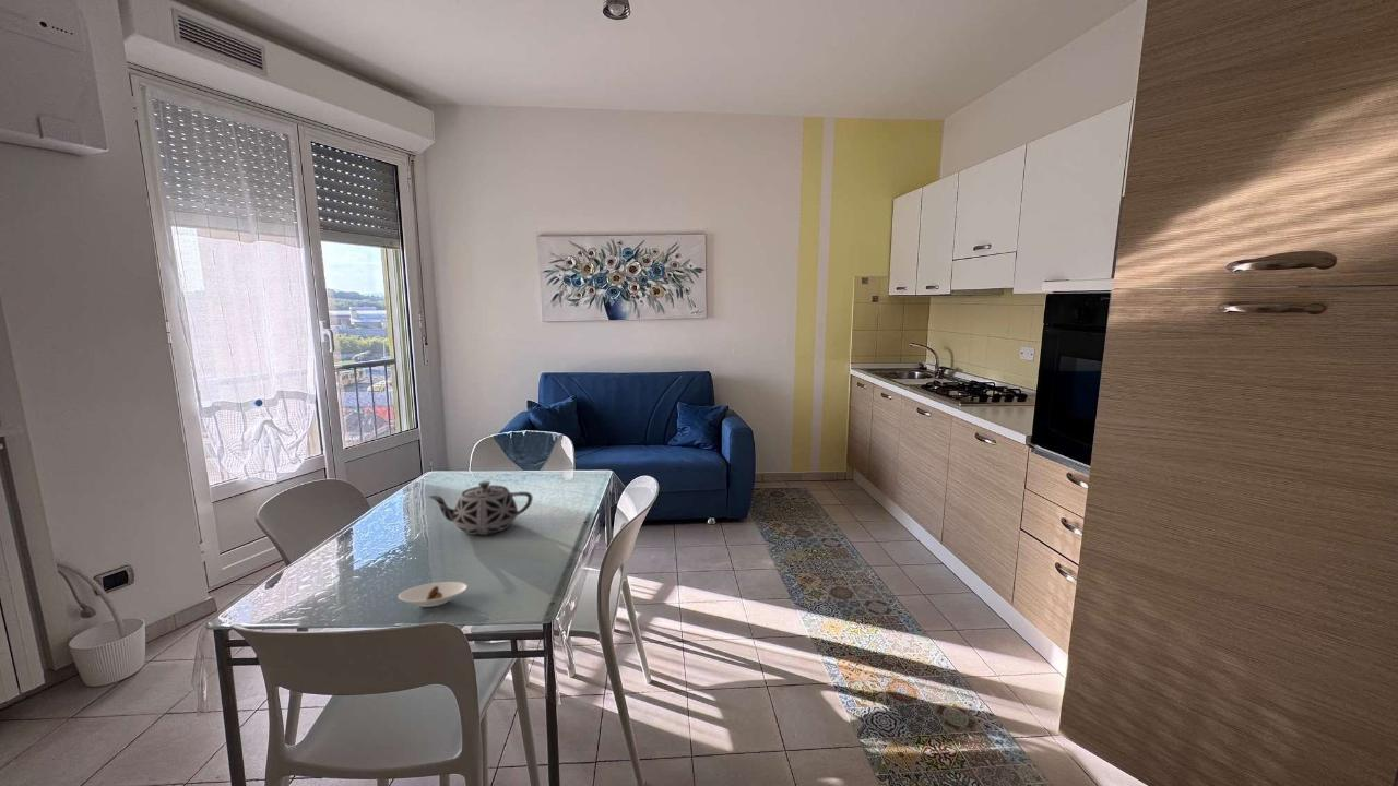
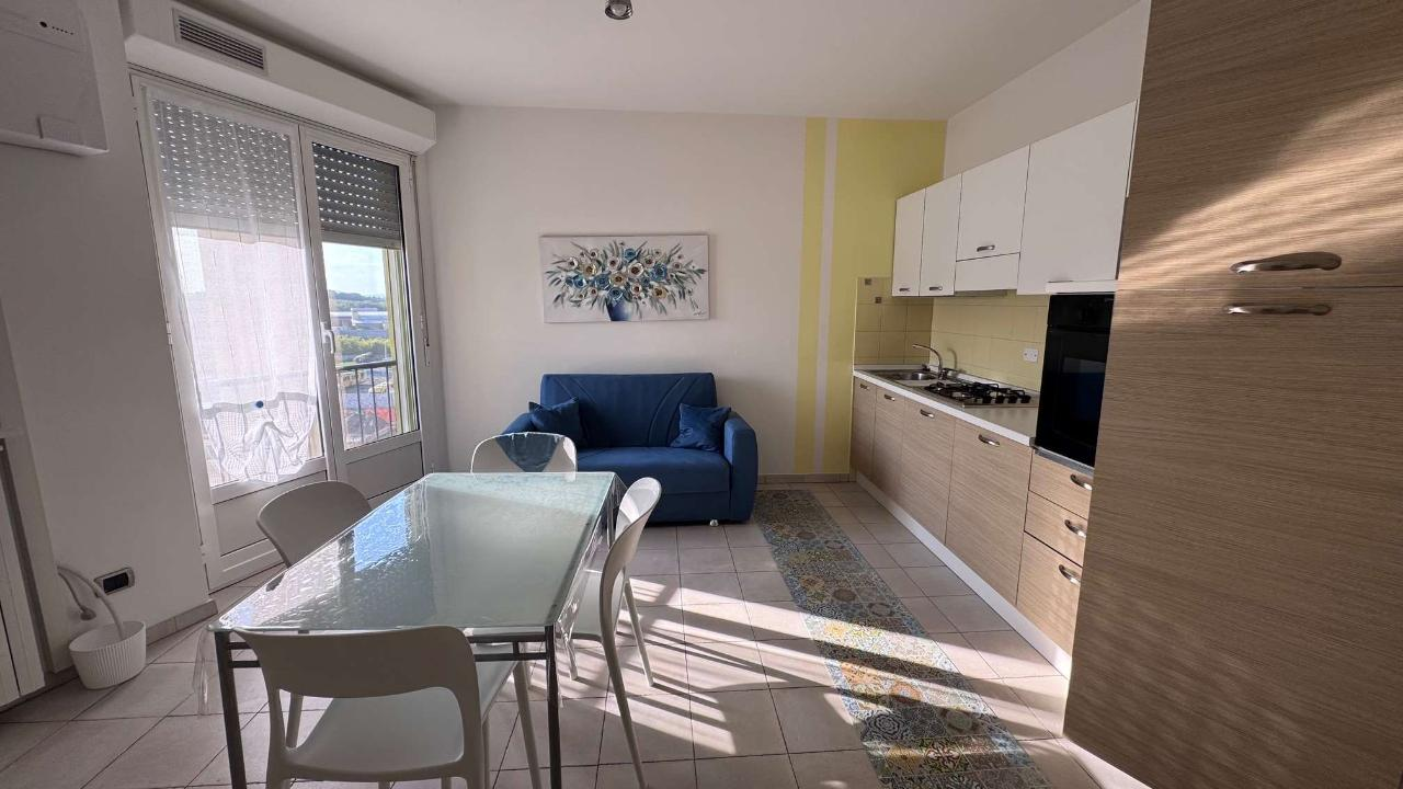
- saucer [396,581,469,608]
- teapot [427,480,534,536]
